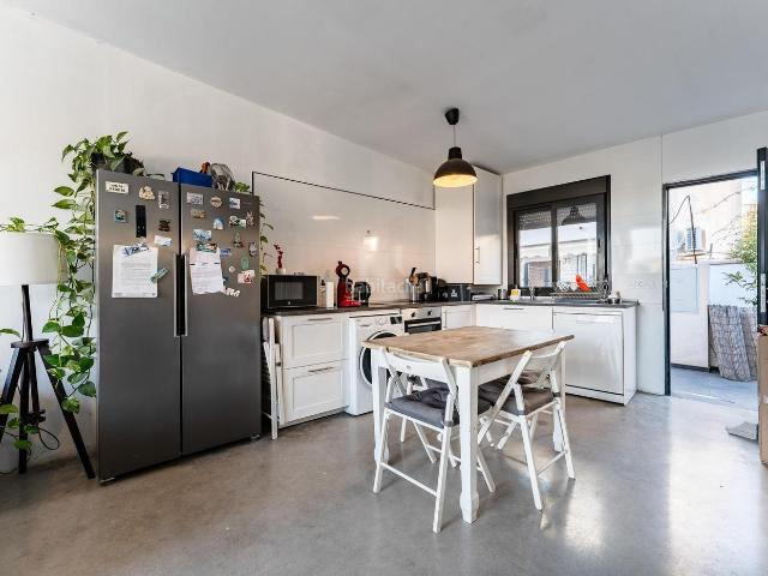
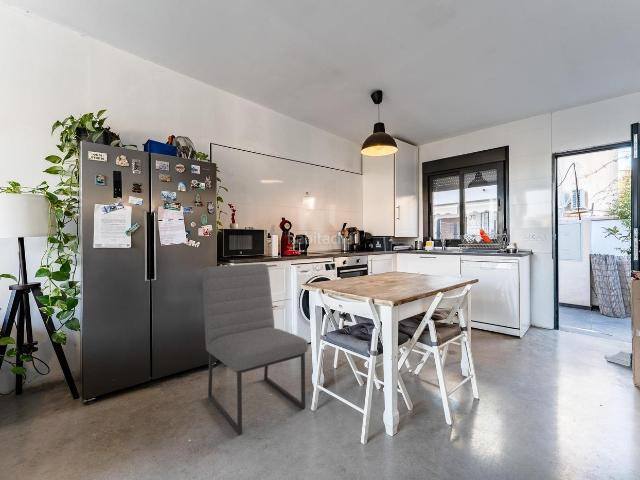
+ chair [201,263,309,436]
